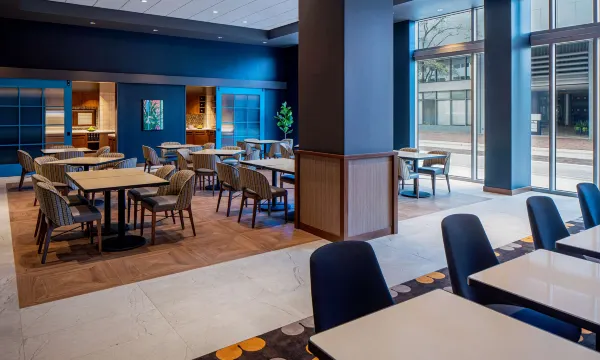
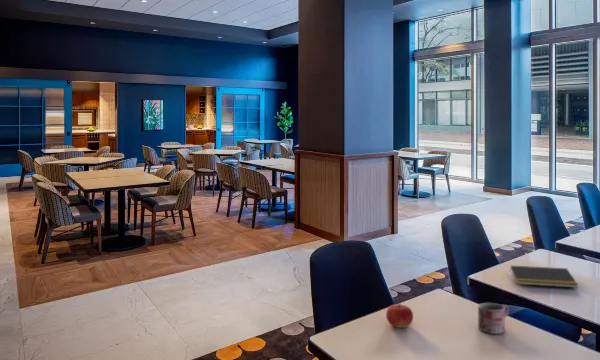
+ fruit [385,302,414,329]
+ notepad [509,265,579,289]
+ mug [477,302,510,335]
